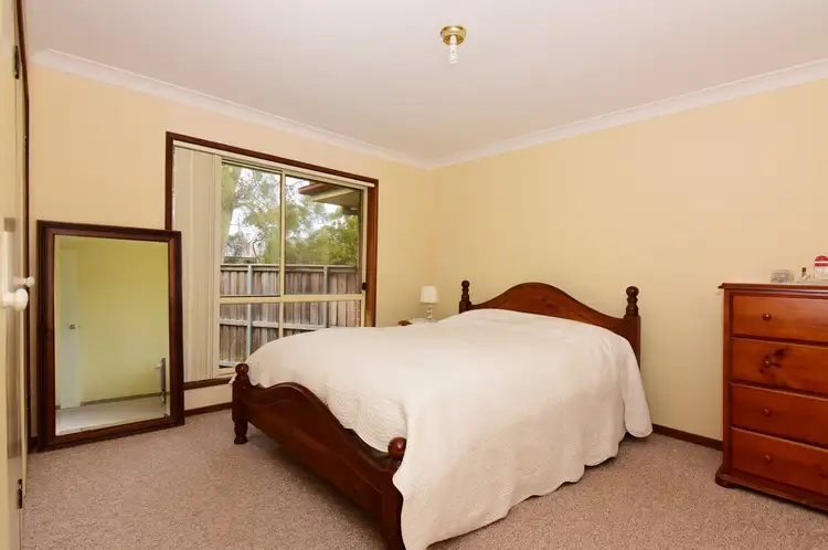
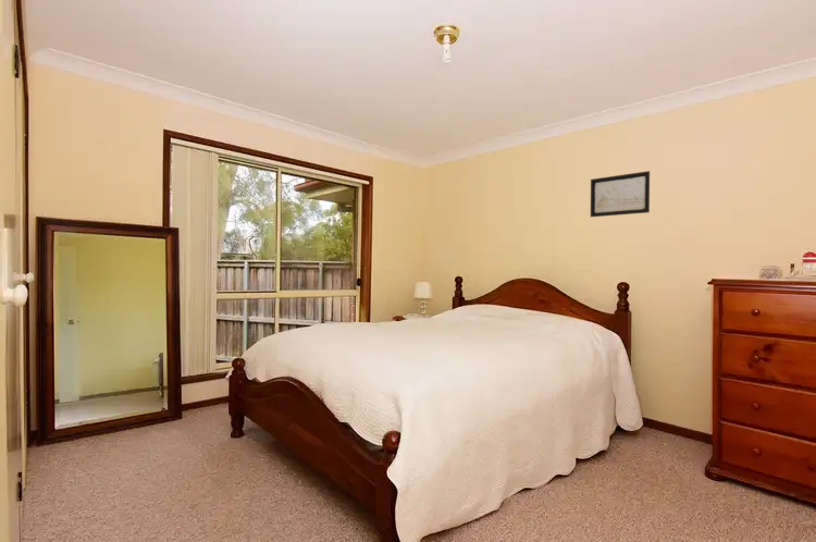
+ wall art [590,170,651,218]
